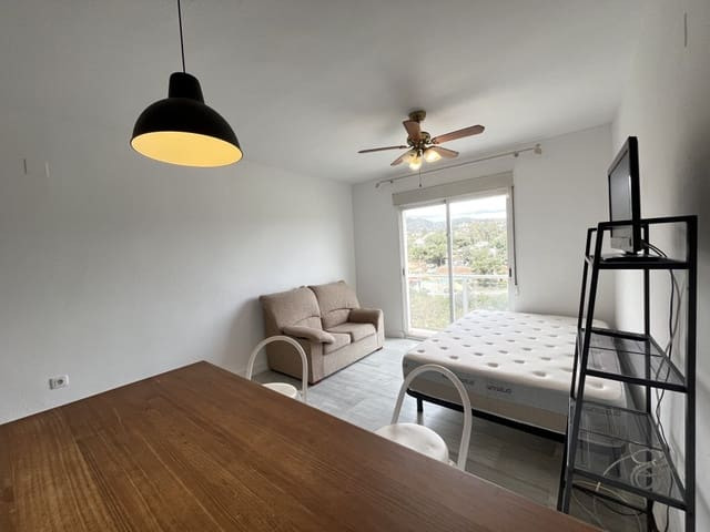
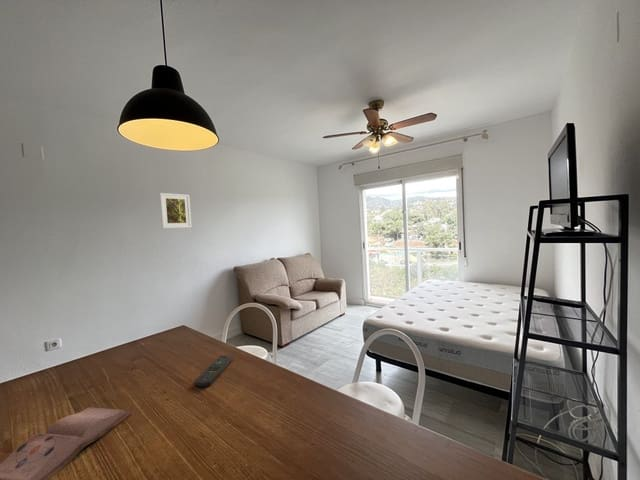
+ remote control [194,354,234,388]
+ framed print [158,192,193,229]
+ hardback book [0,406,132,480]
